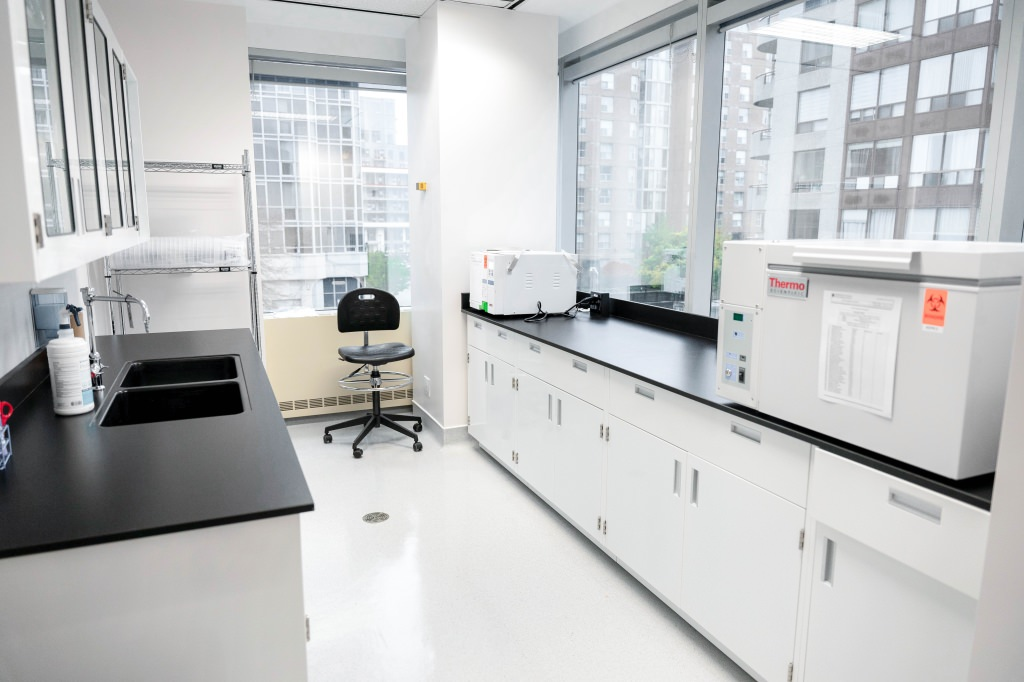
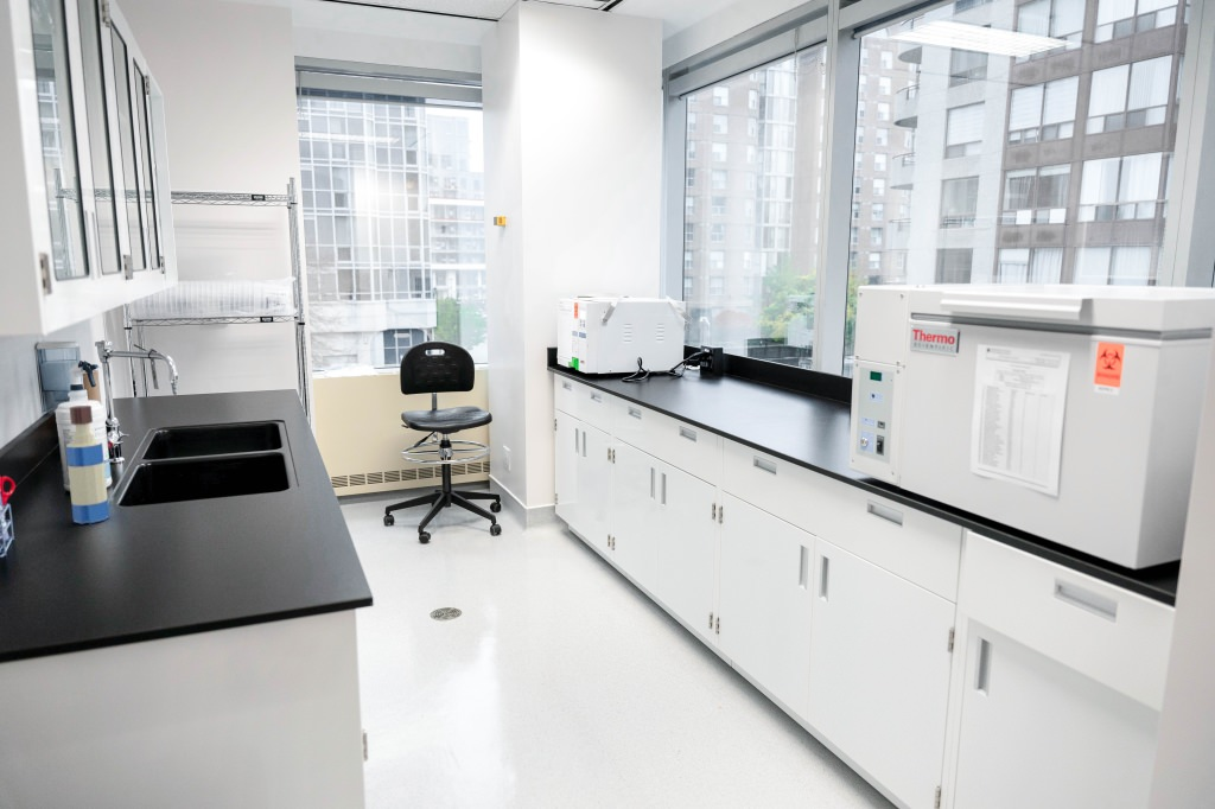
+ tequila bottle [65,404,110,525]
